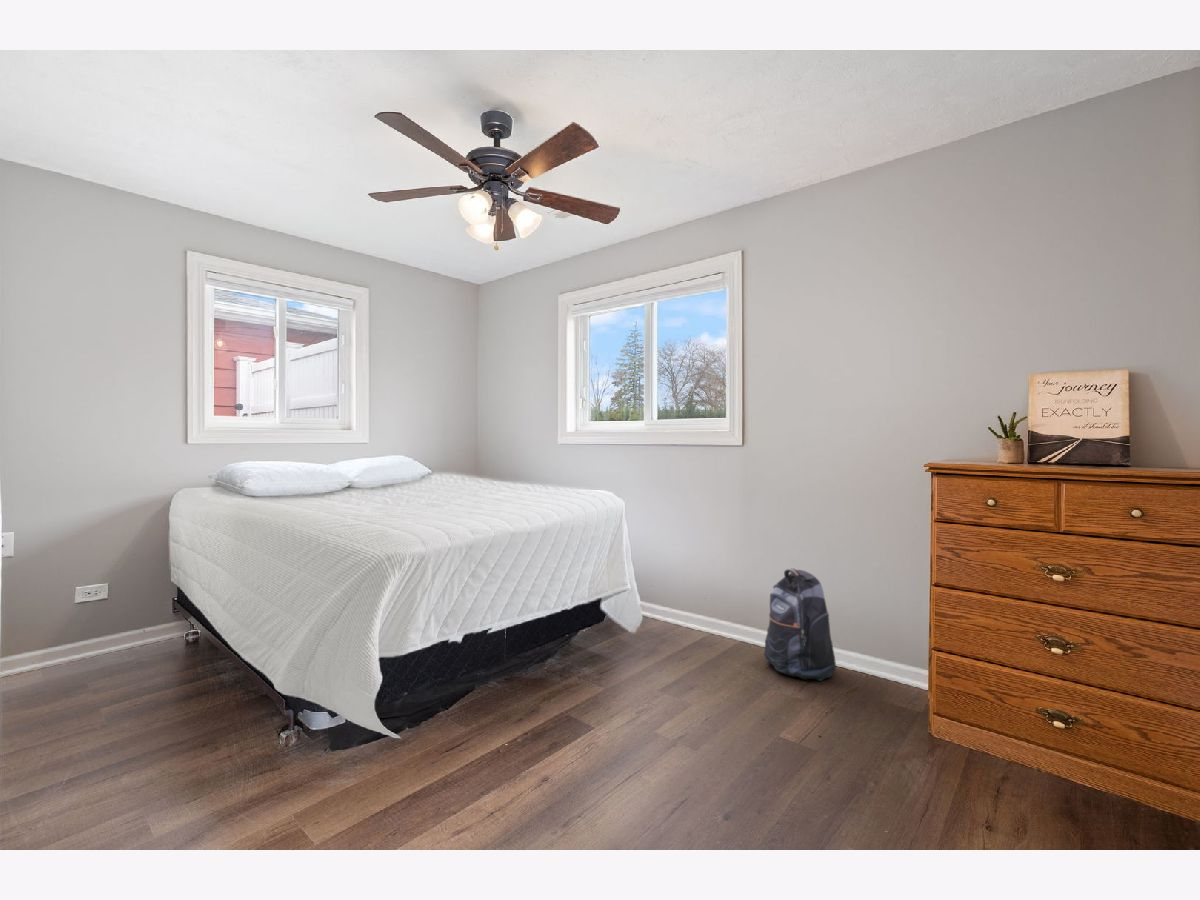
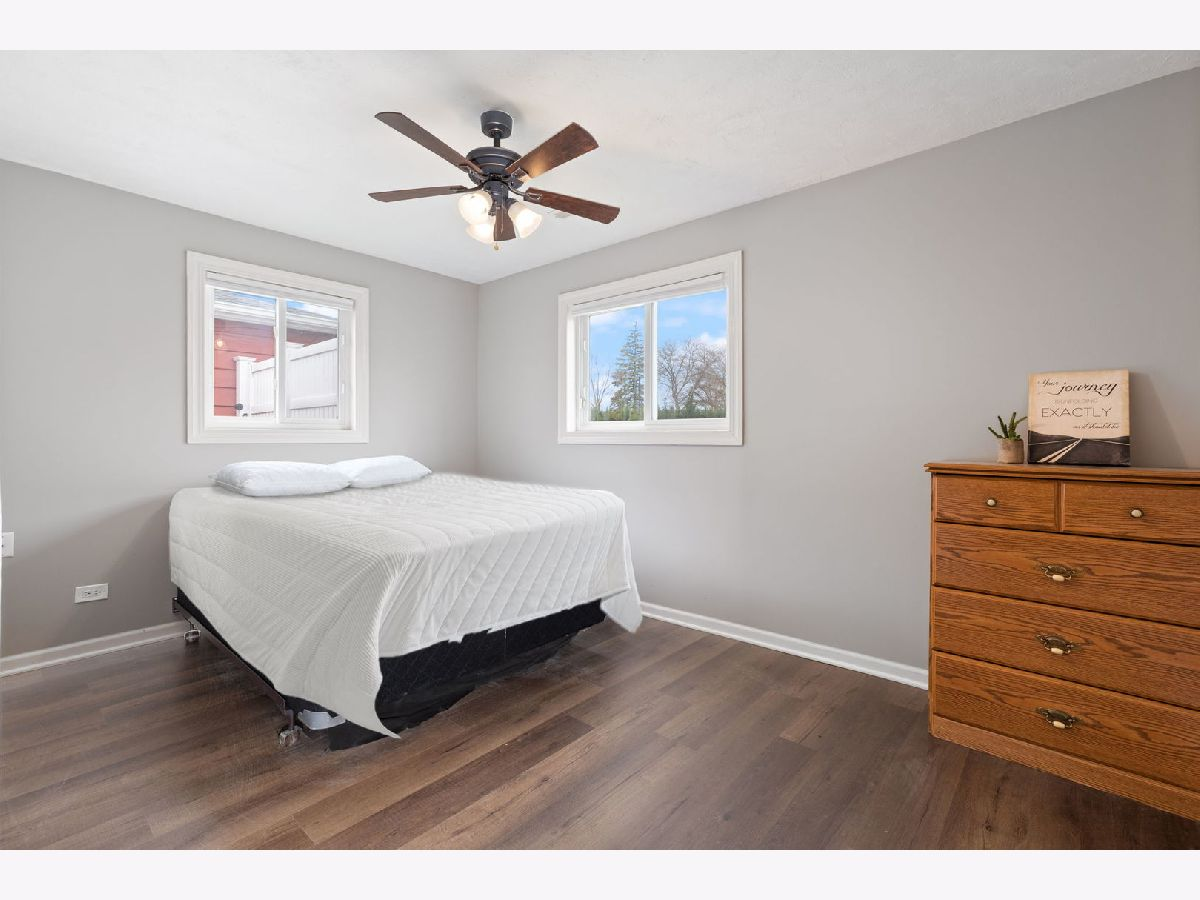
- backpack [763,567,837,682]
